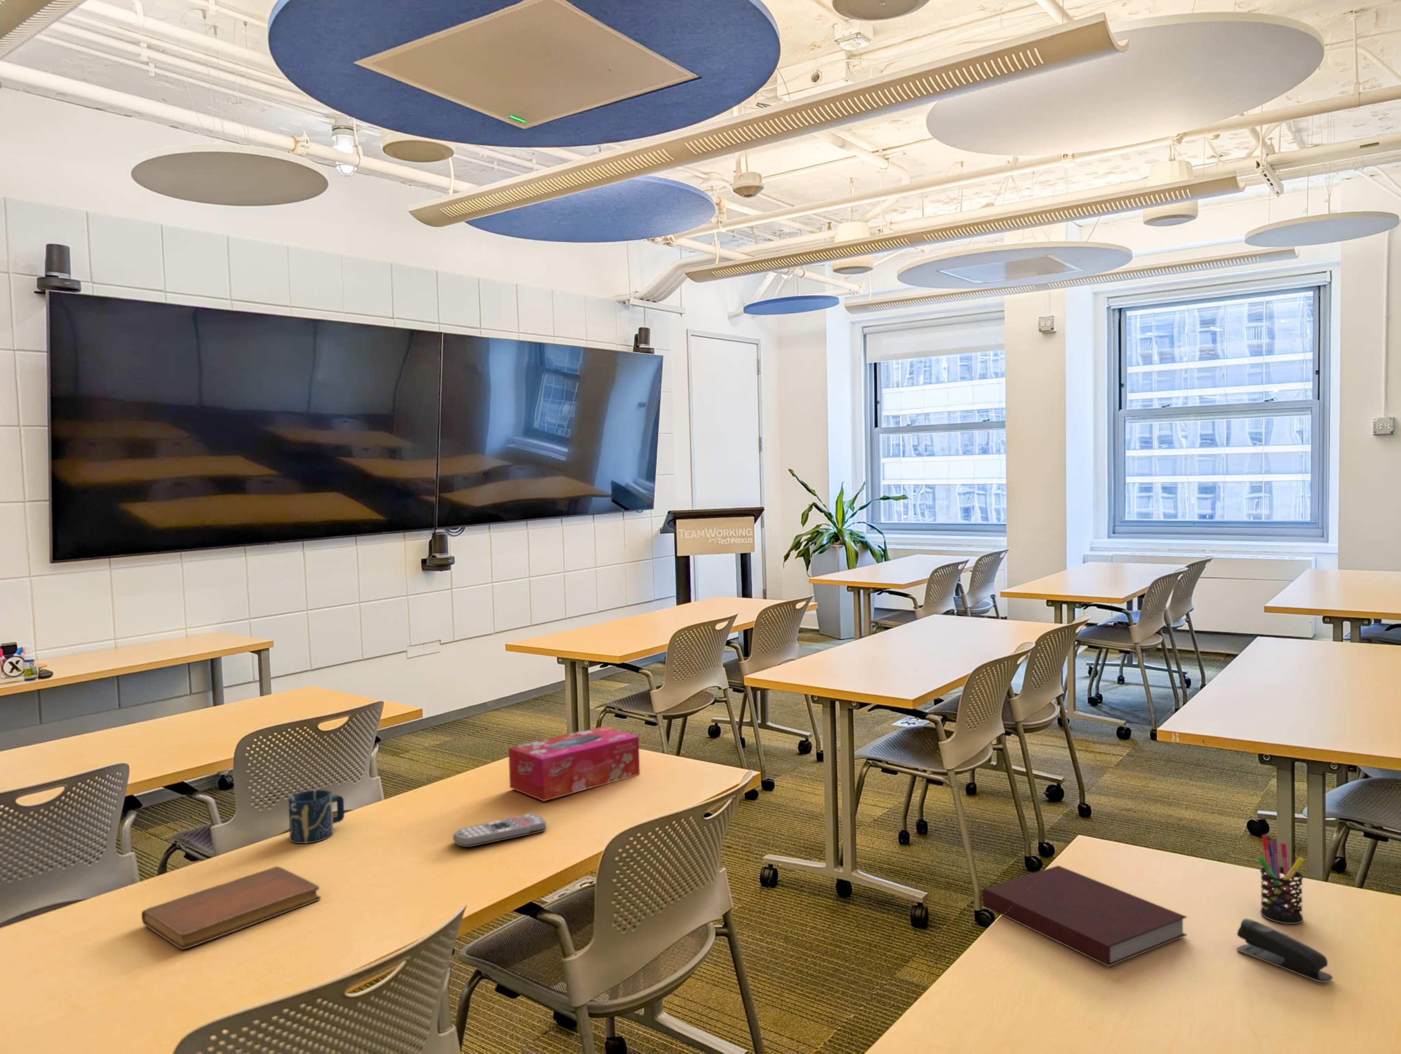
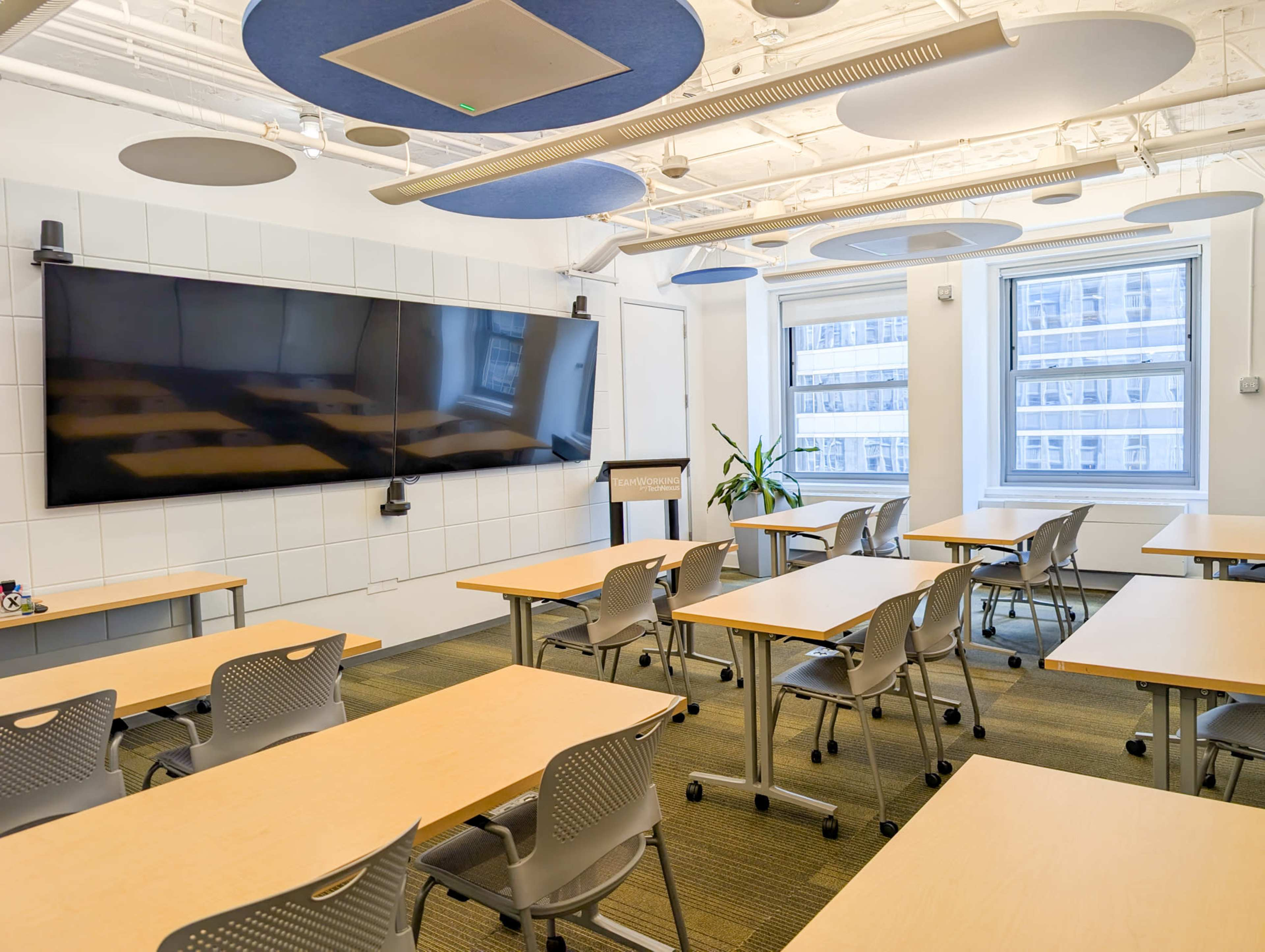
- pen holder [1258,835,1305,924]
- remote control [452,813,547,847]
- notebook [982,865,1187,967]
- tissue box [508,726,640,802]
- cup [288,789,344,844]
- notebook [141,866,321,950]
- stapler [1236,918,1333,982]
